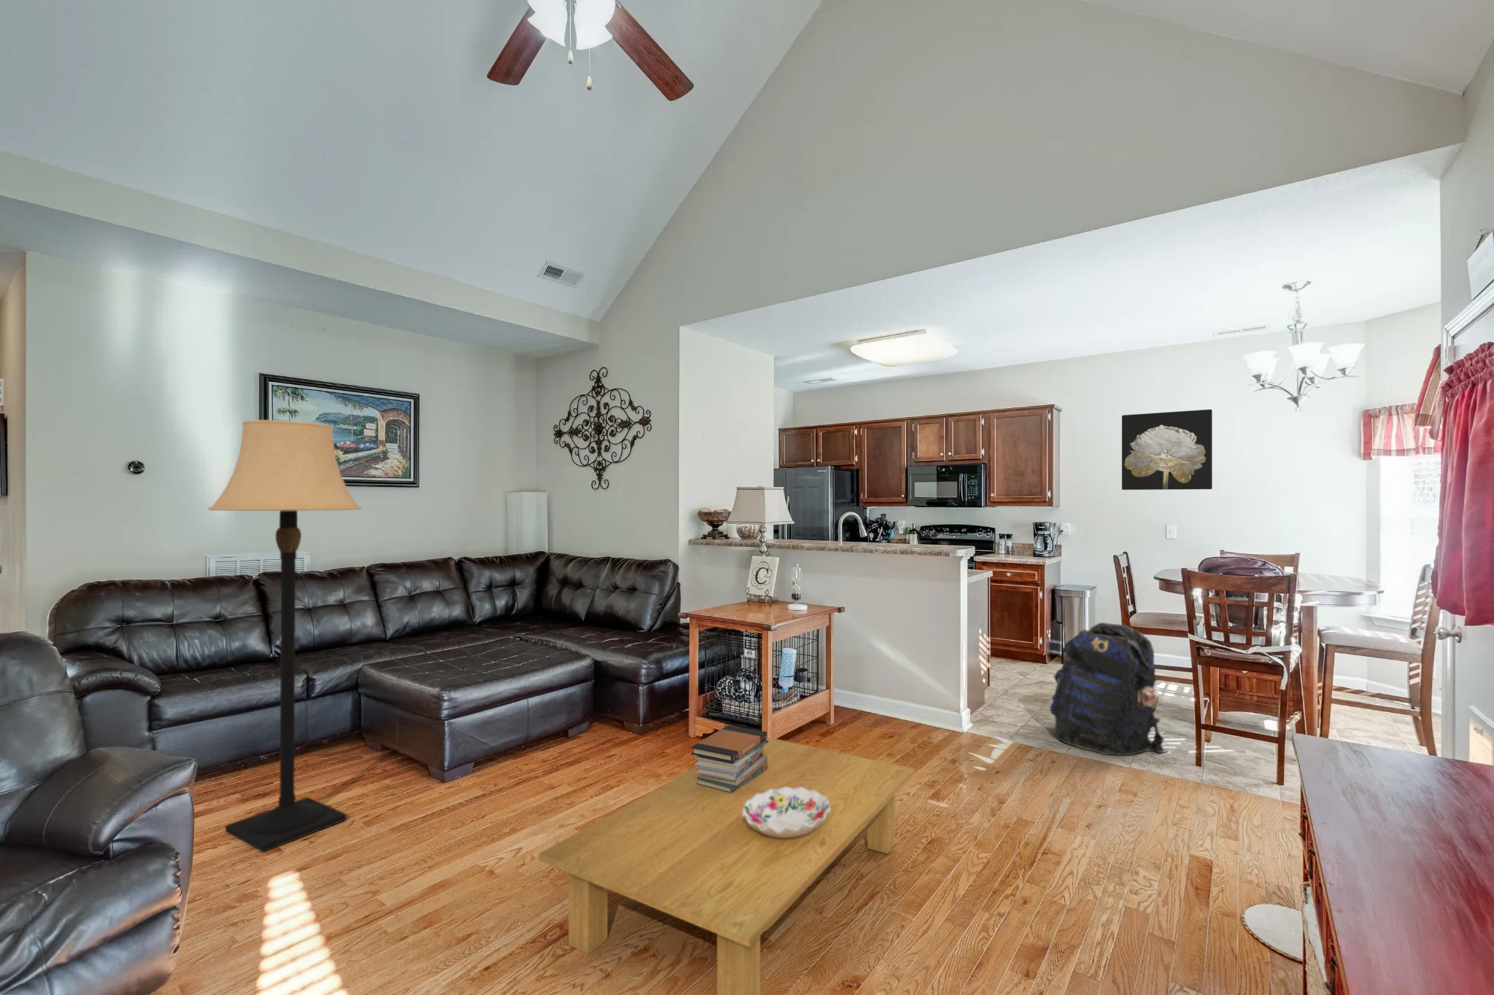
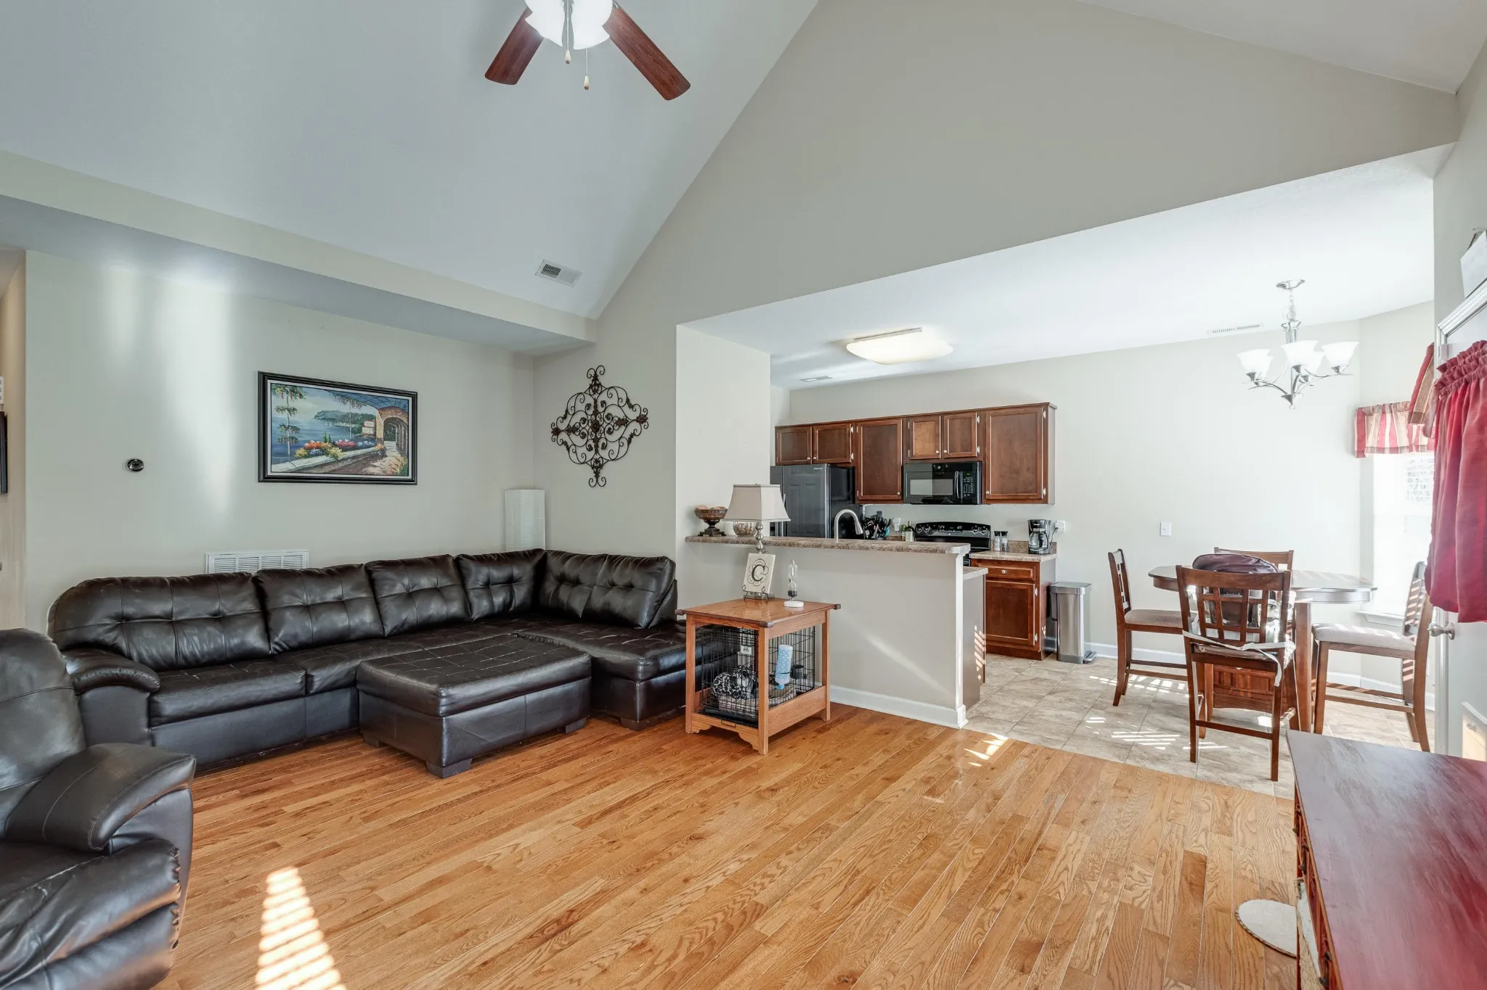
- wall art [1121,409,1213,491]
- coffee table [538,736,915,995]
- lamp [208,419,362,853]
- backpack [1049,622,1170,756]
- book stack [690,724,769,794]
- decorative bowl [743,786,831,837]
